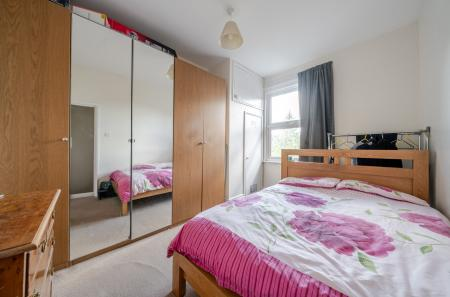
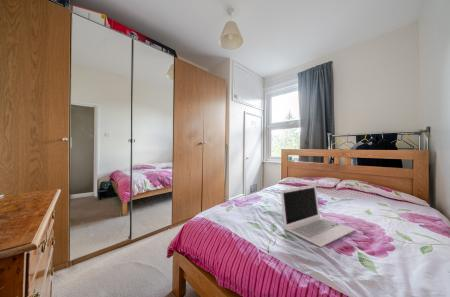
+ laptop [280,183,357,248]
